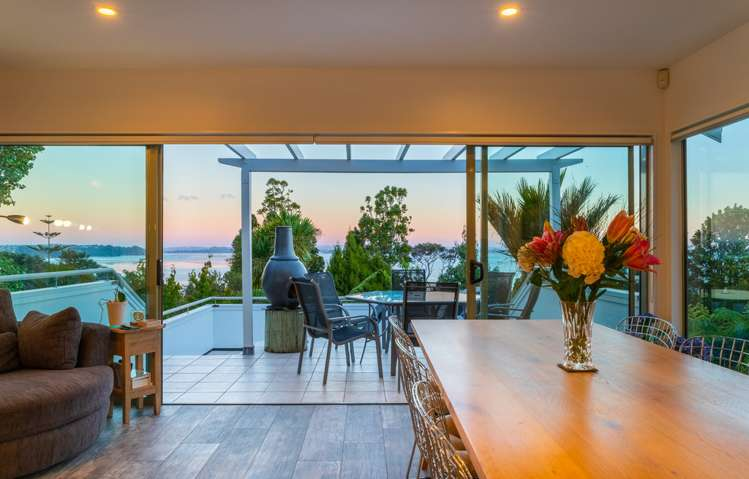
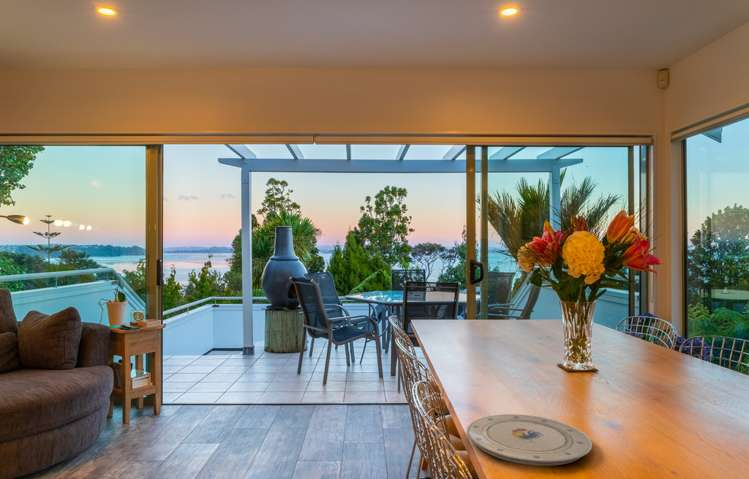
+ plate [466,413,593,467]
